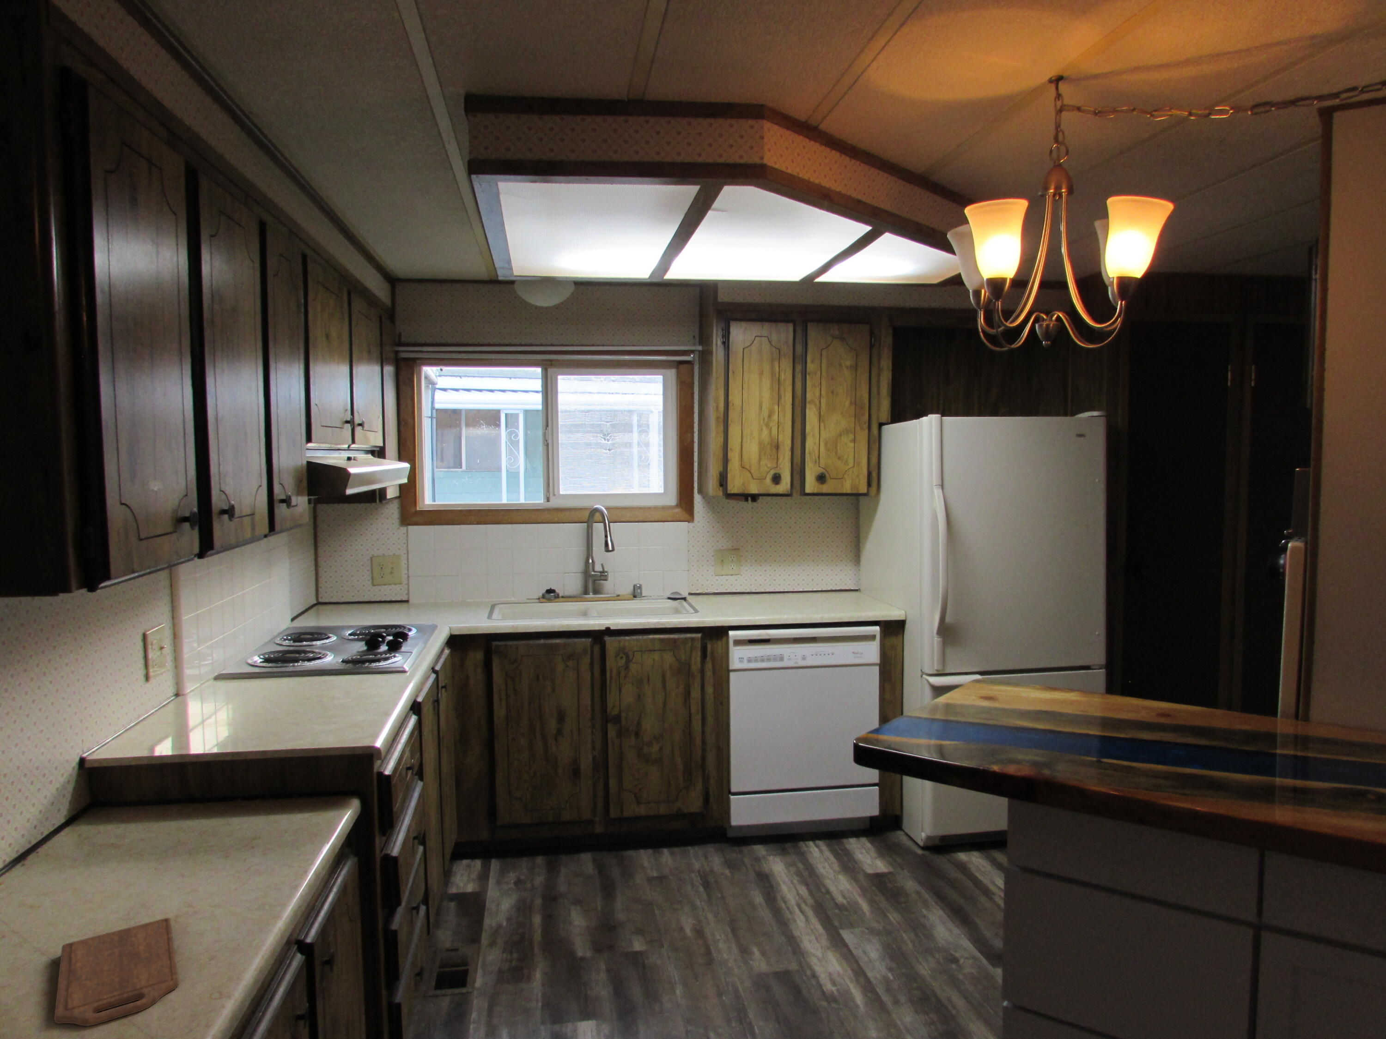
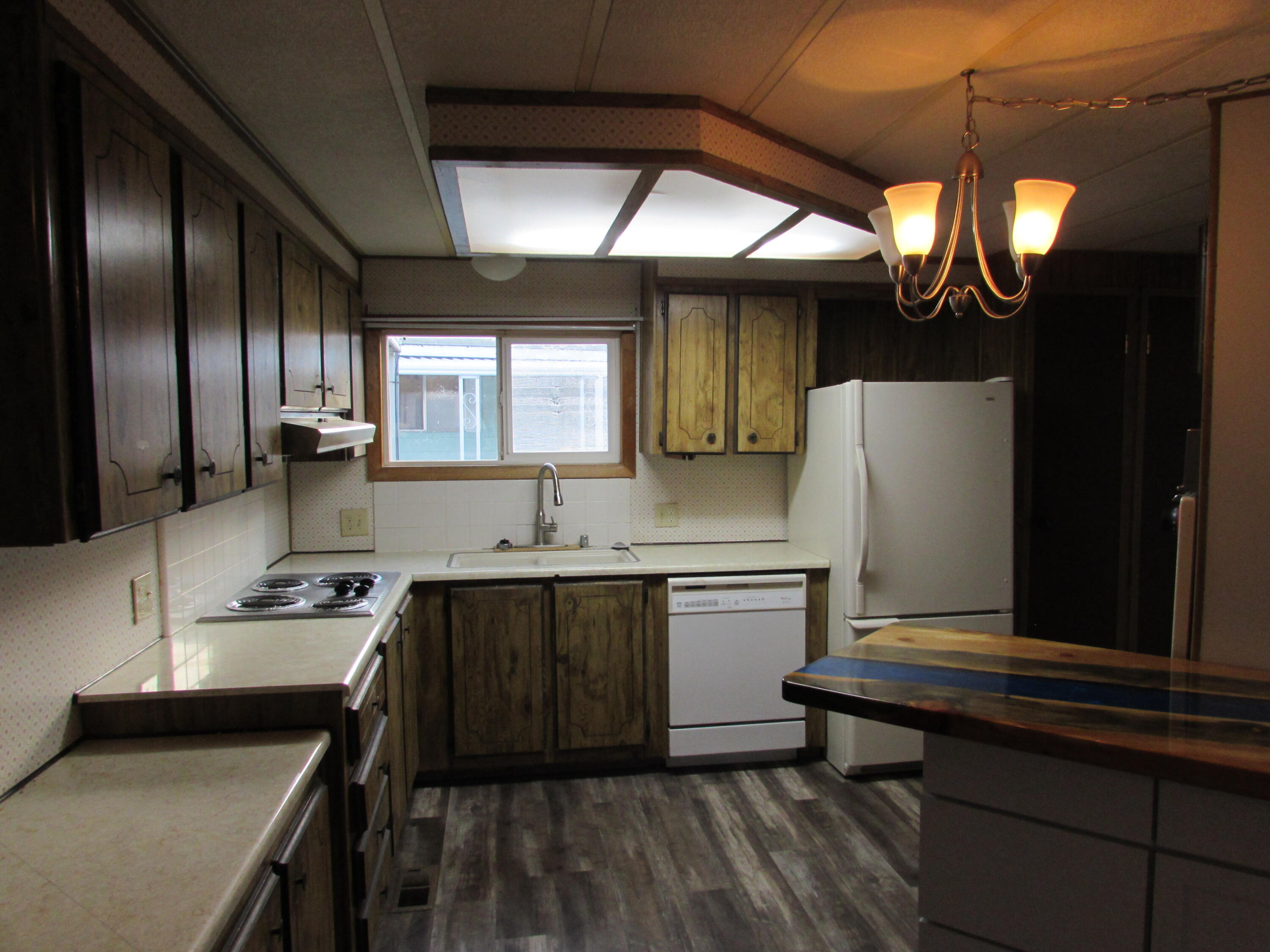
- cutting board [53,917,179,1027]
